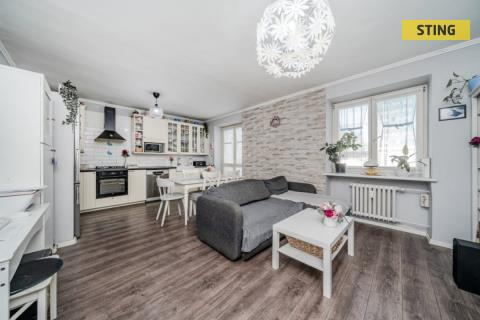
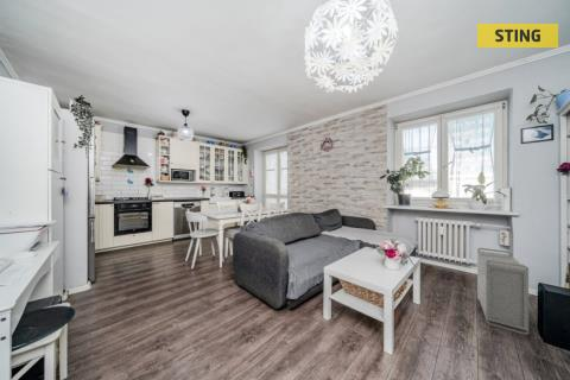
+ storage bin [476,247,530,336]
